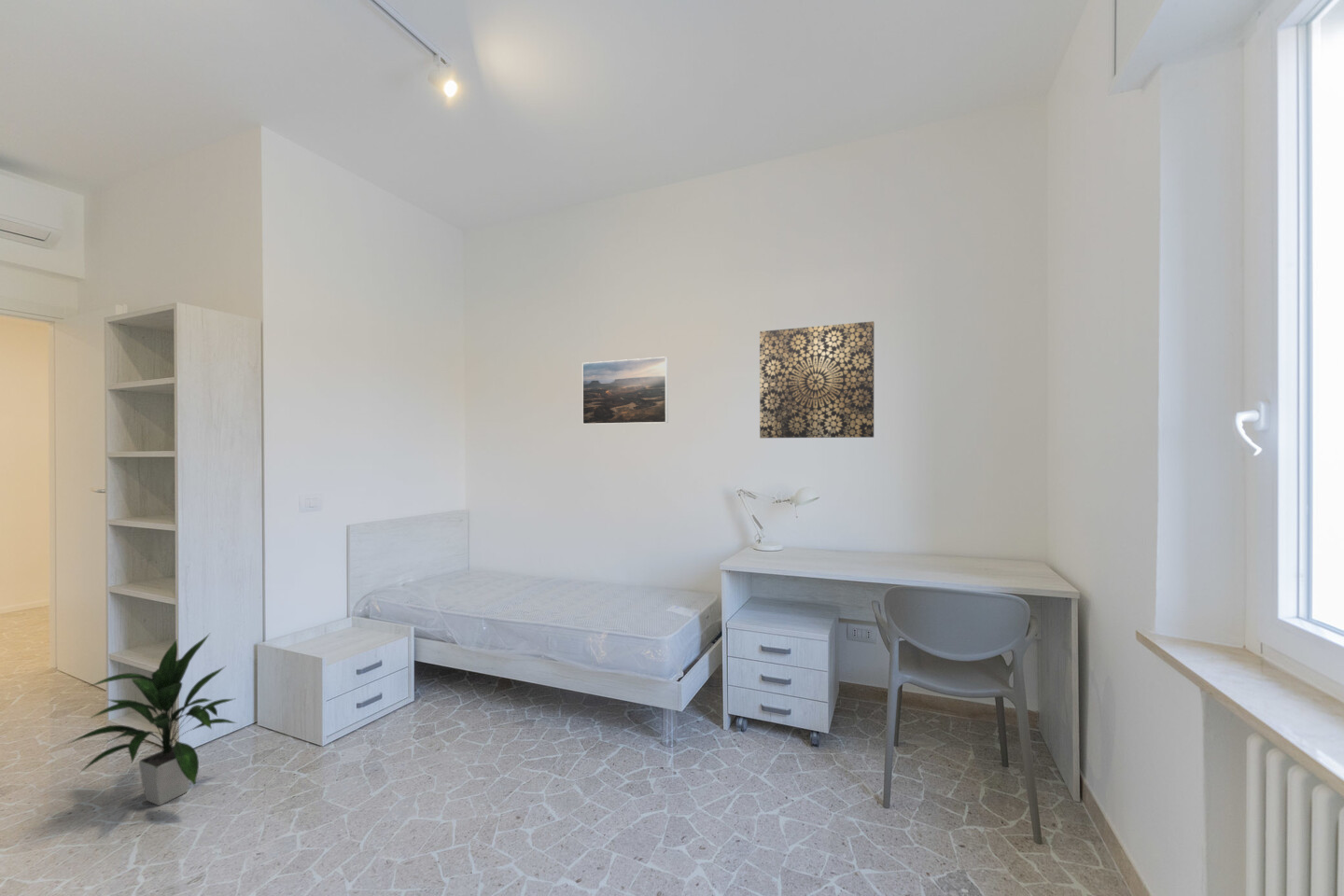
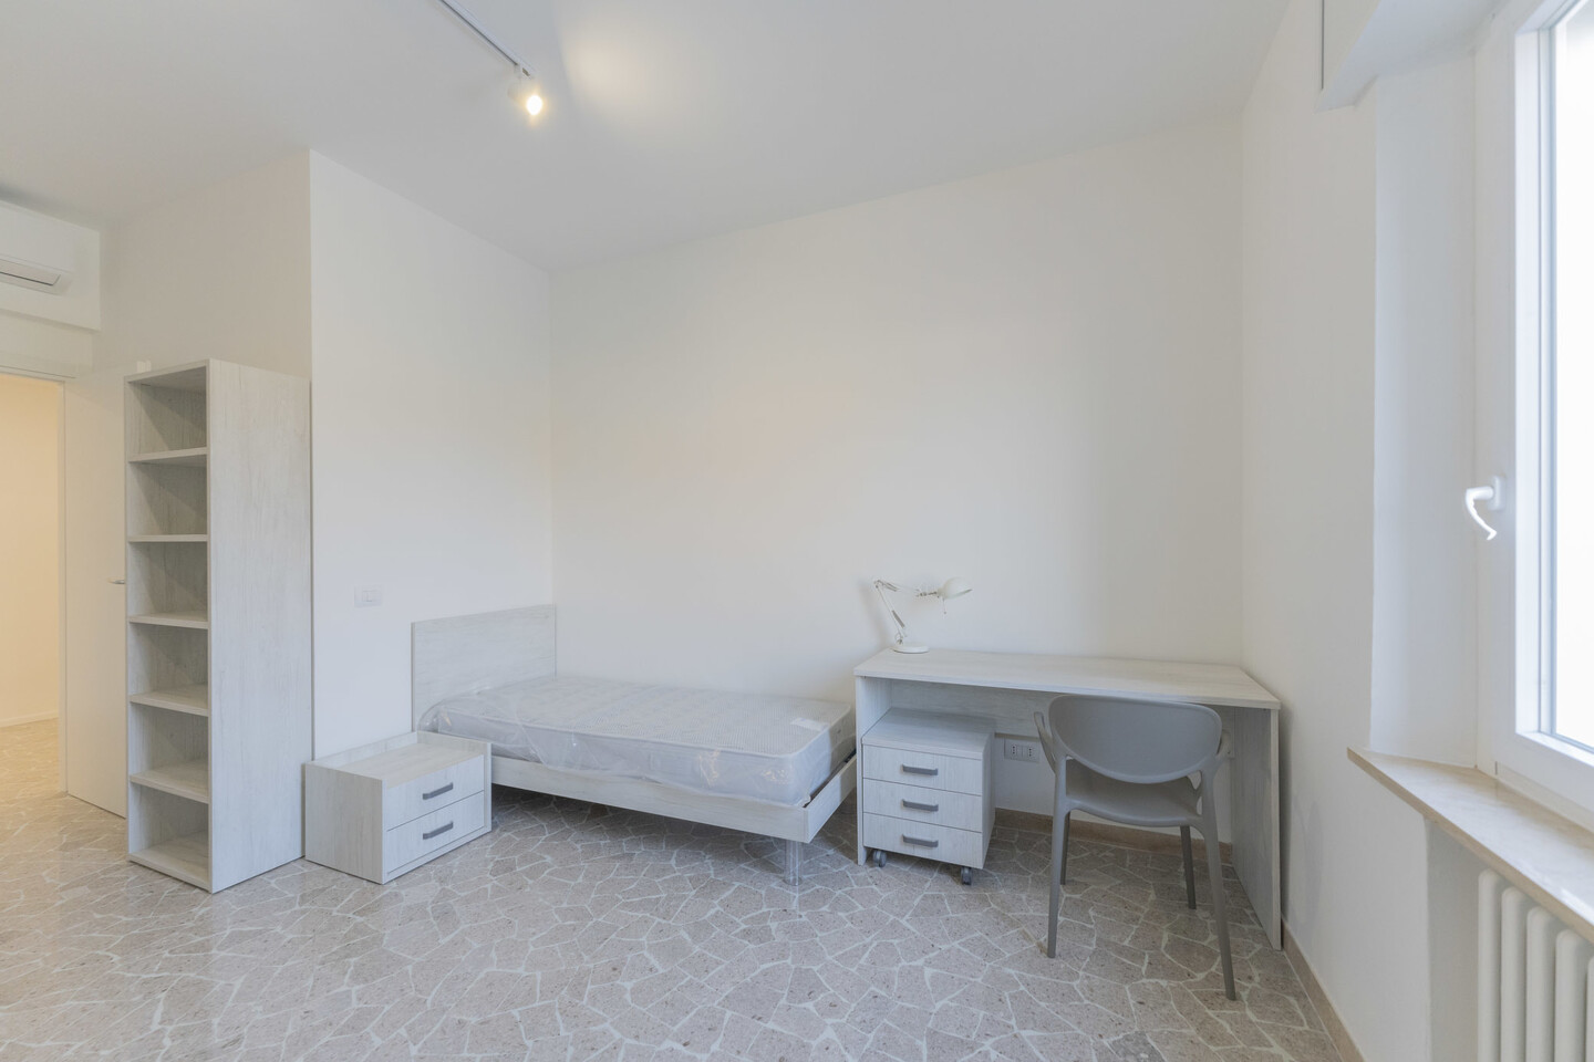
- indoor plant [63,633,238,806]
- wall art [759,320,875,439]
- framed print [581,356,669,426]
